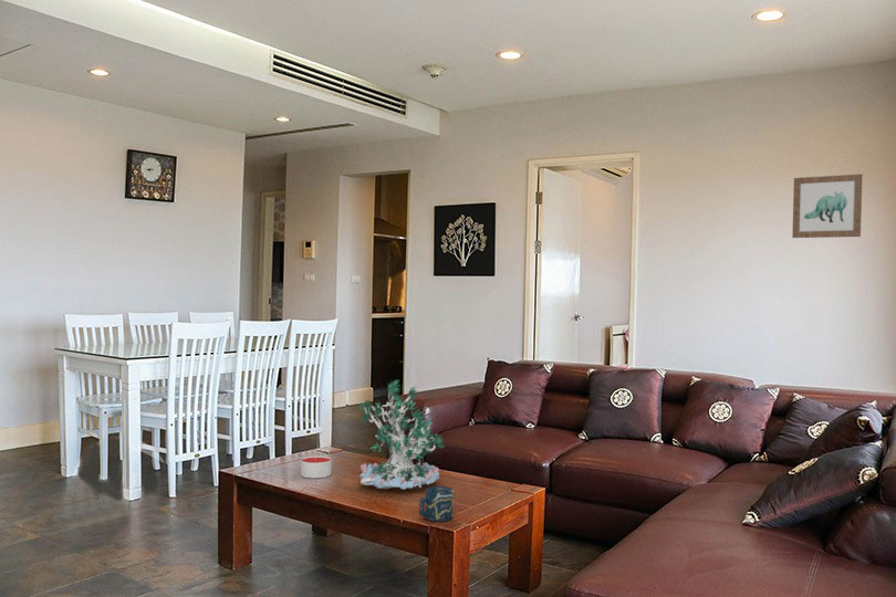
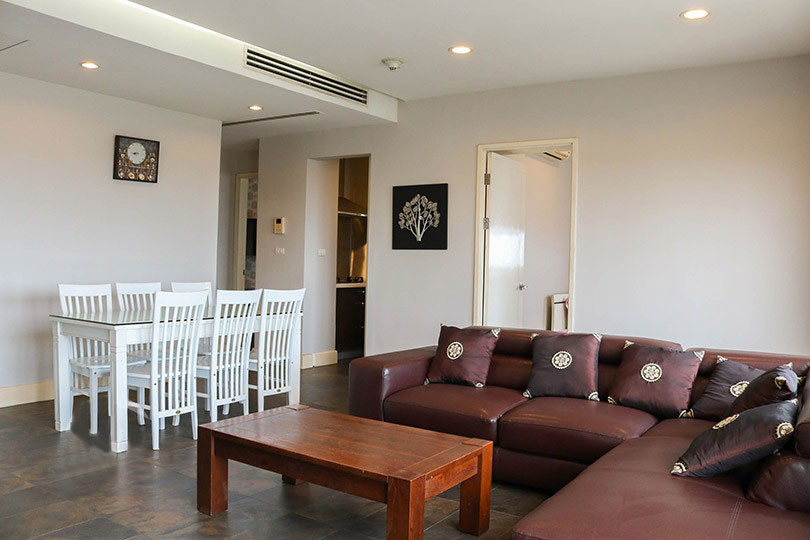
- candle [300,454,333,479]
- plant [357,379,445,491]
- wall art [791,174,863,239]
- cup [418,485,455,523]
